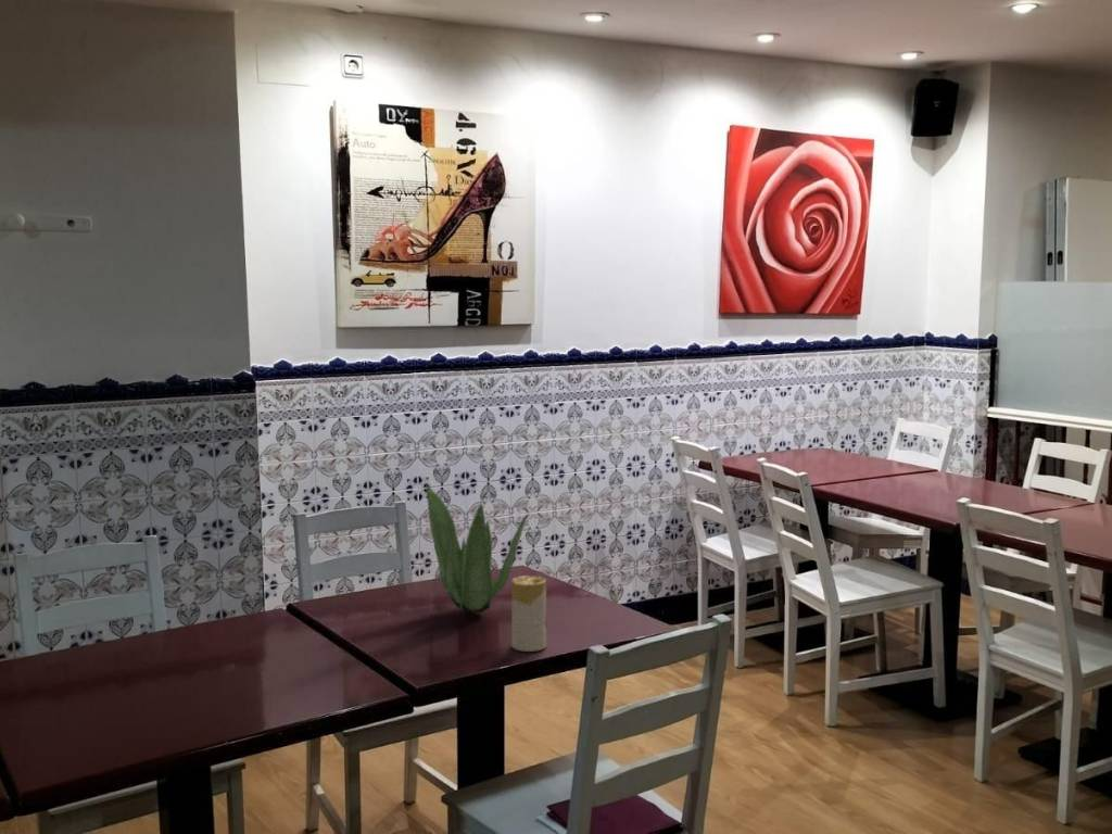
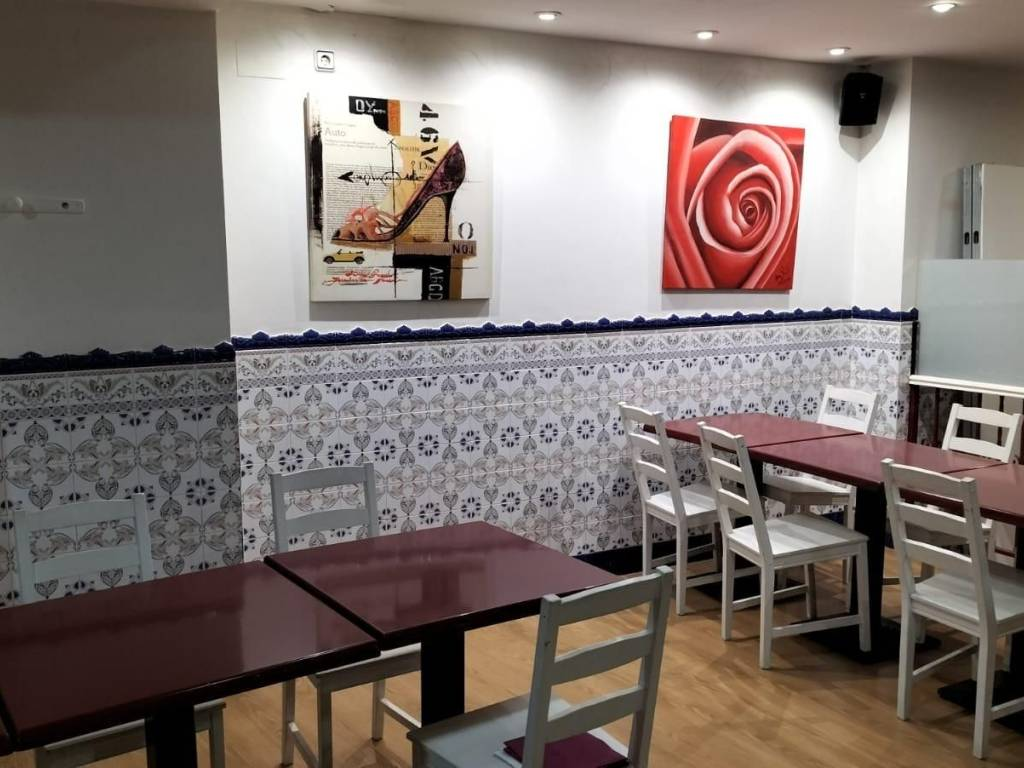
- candle [510,574,547,653]
- plant [426,483,528,615]
